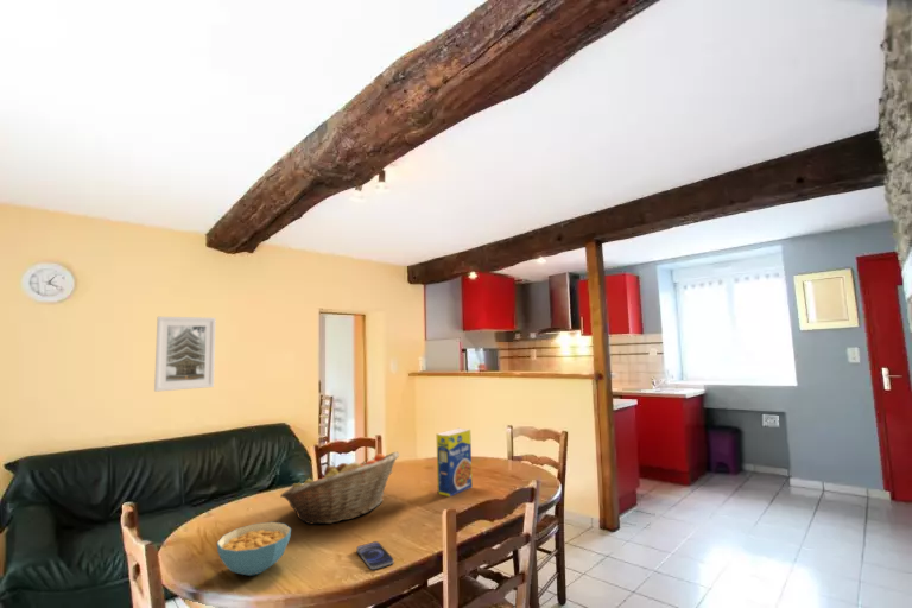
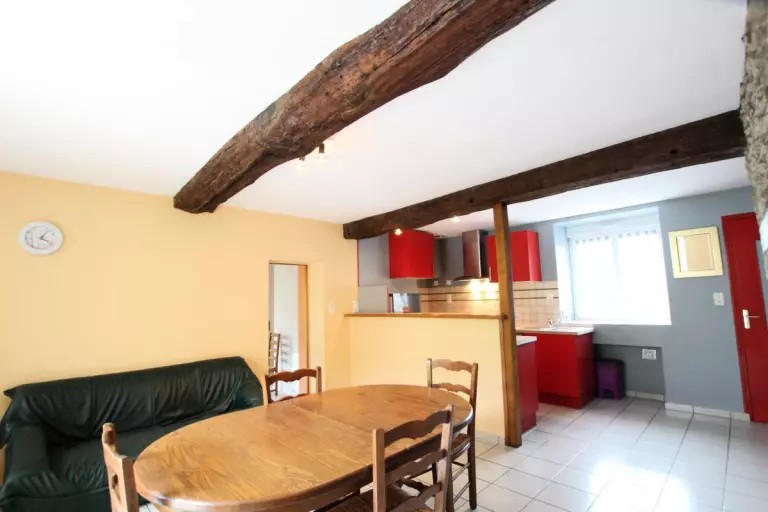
- fruit basket [279,451,400,526]
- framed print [153,316,217,393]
- smartphone [356,540,394,571]
- legume [435,428,474,498]
- cereal bowl [216,521,292,577]
